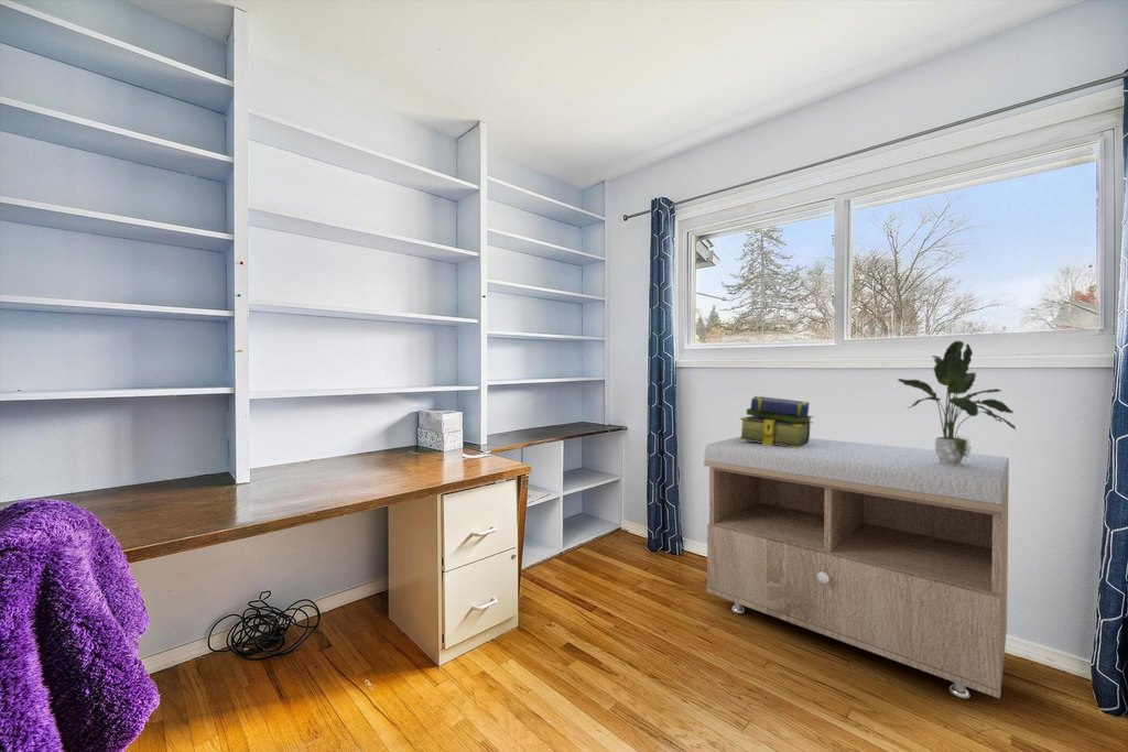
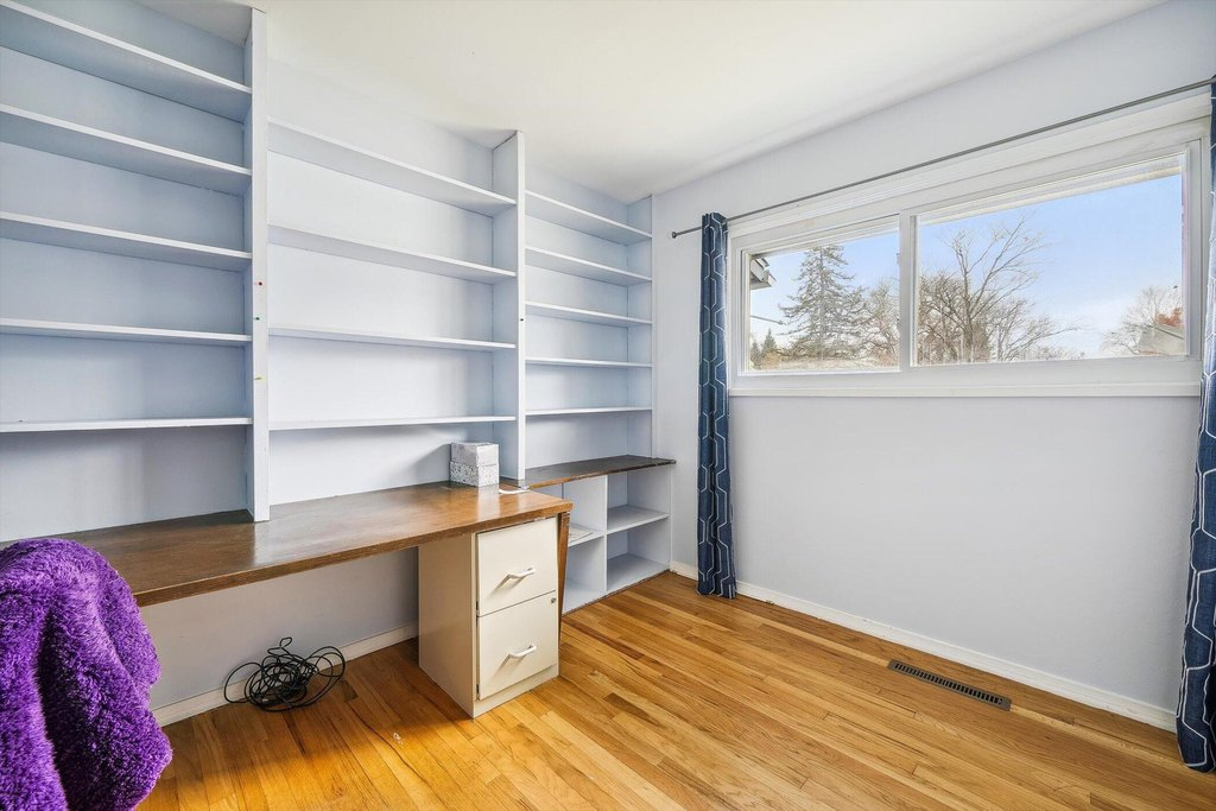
- storage bench [703,436,1010,699]
- potted plant [897,339,1018,465]
- stack of books [739,395,815,448]
